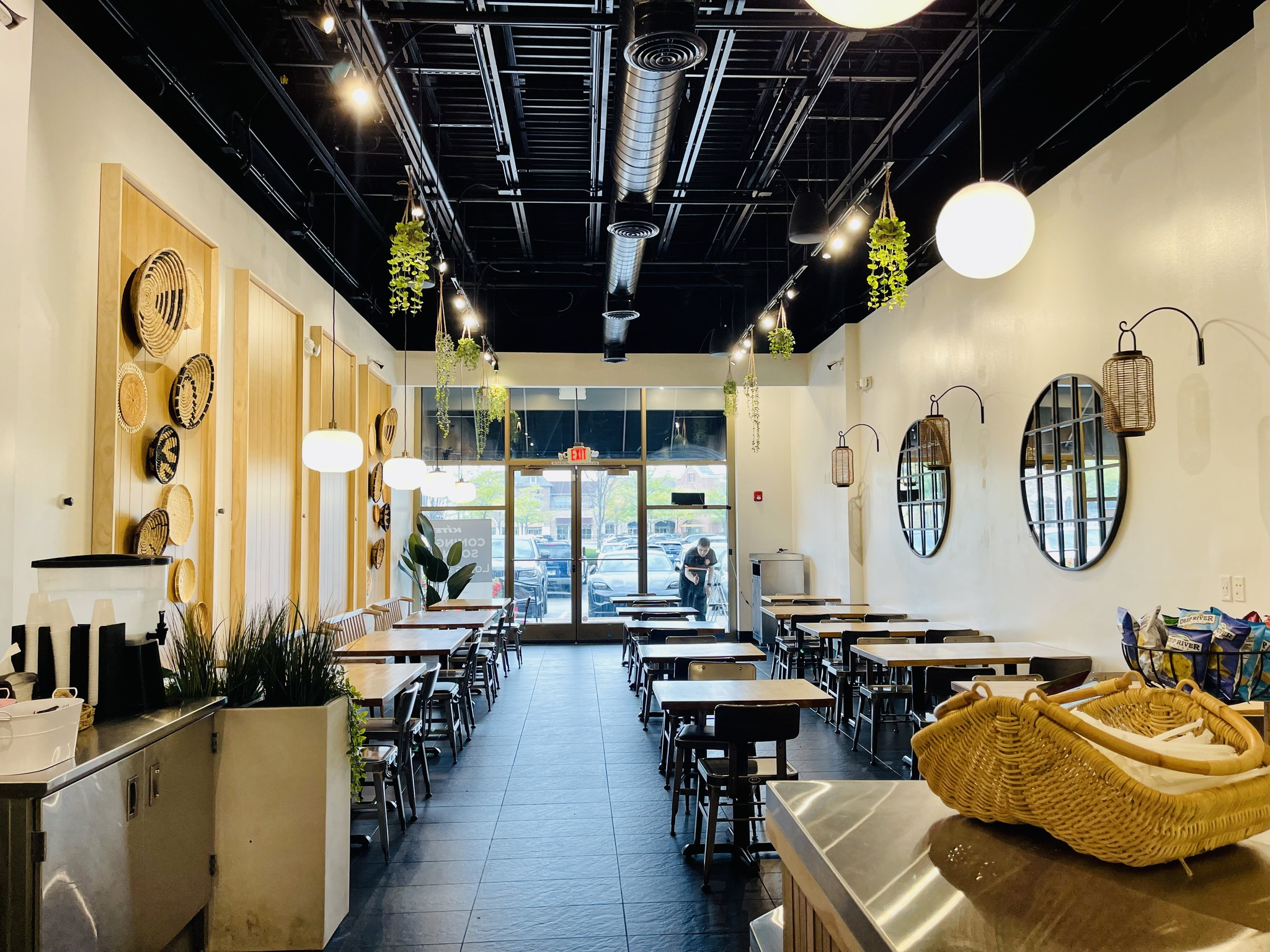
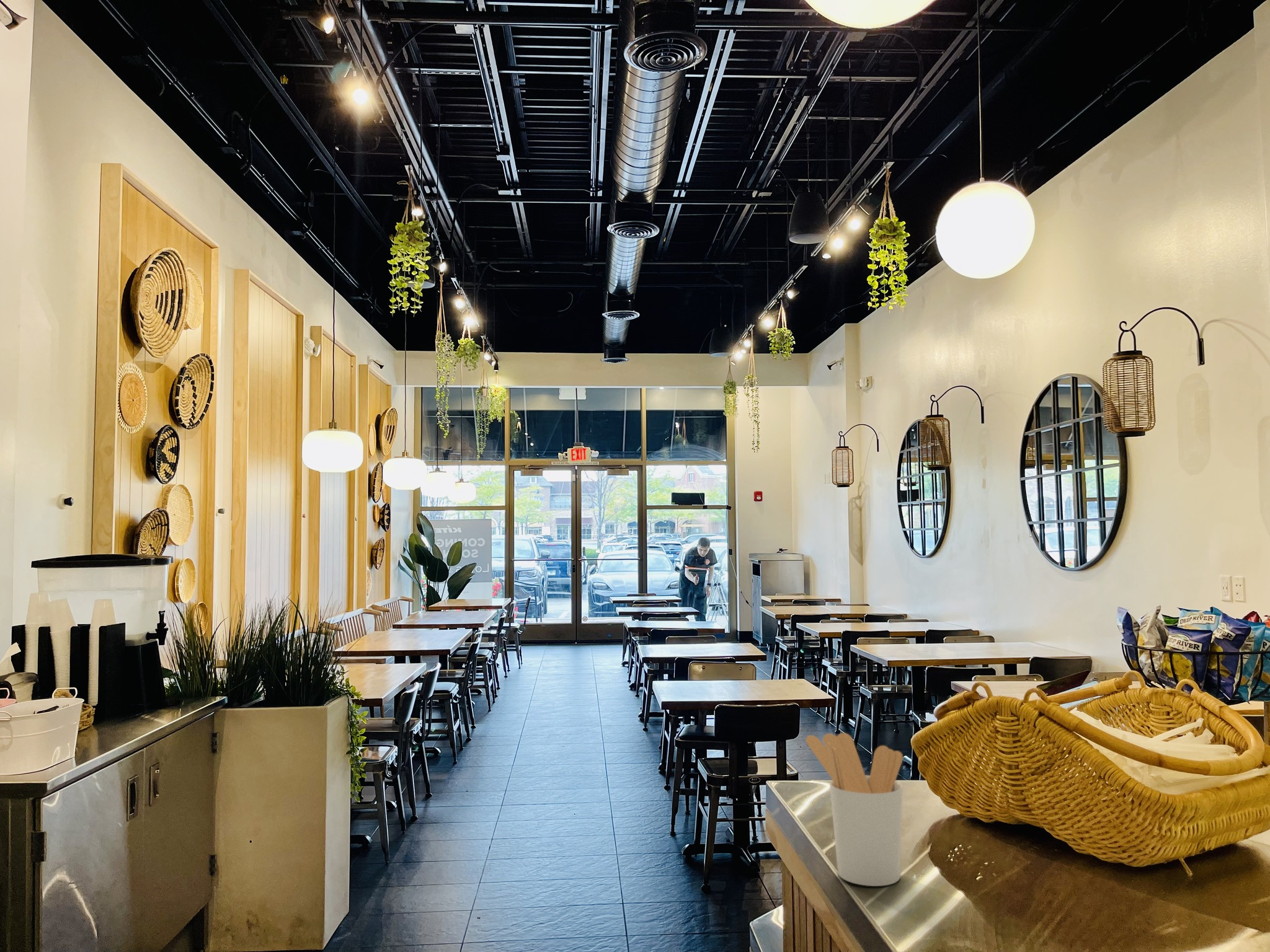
+ utensil holder [805,732,904,887]
